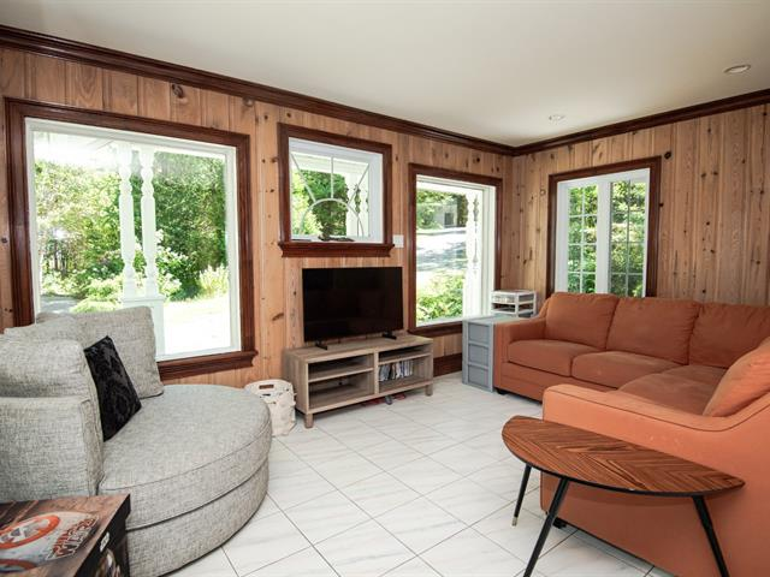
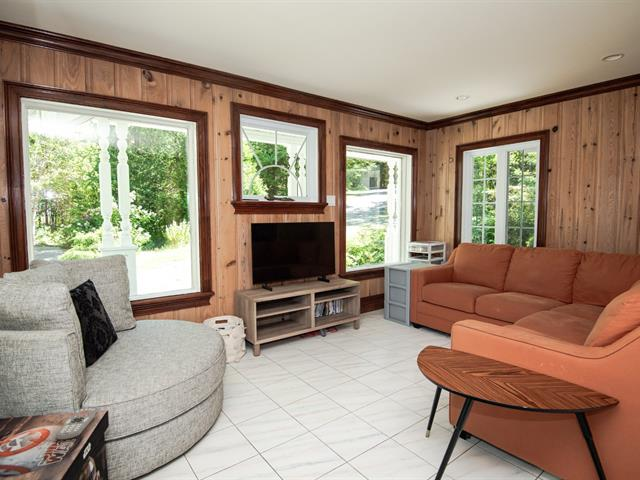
+ remote control [55,406,100,441]
